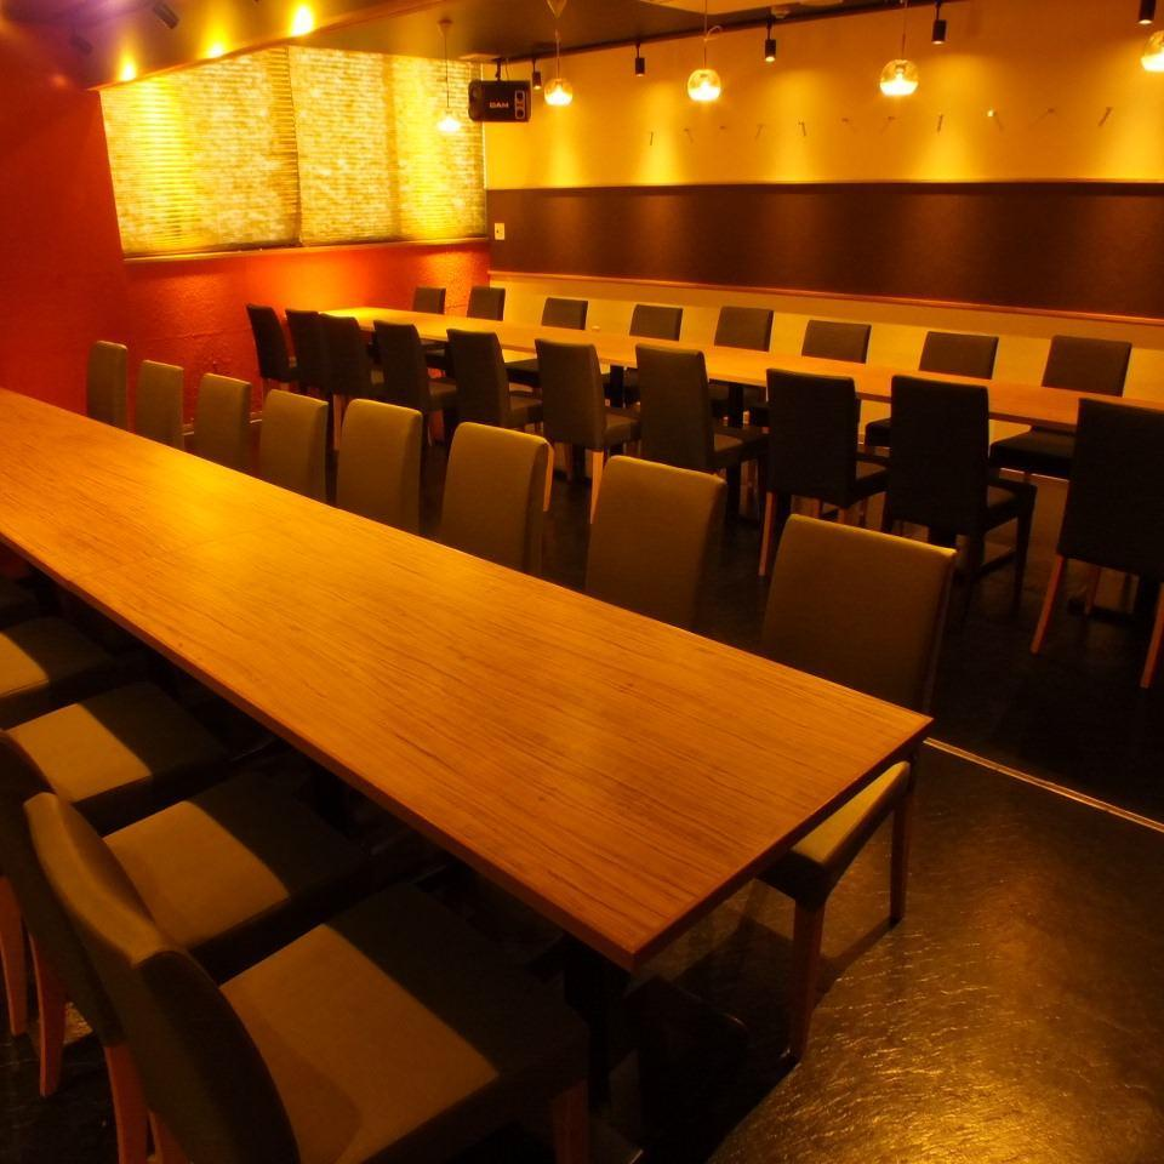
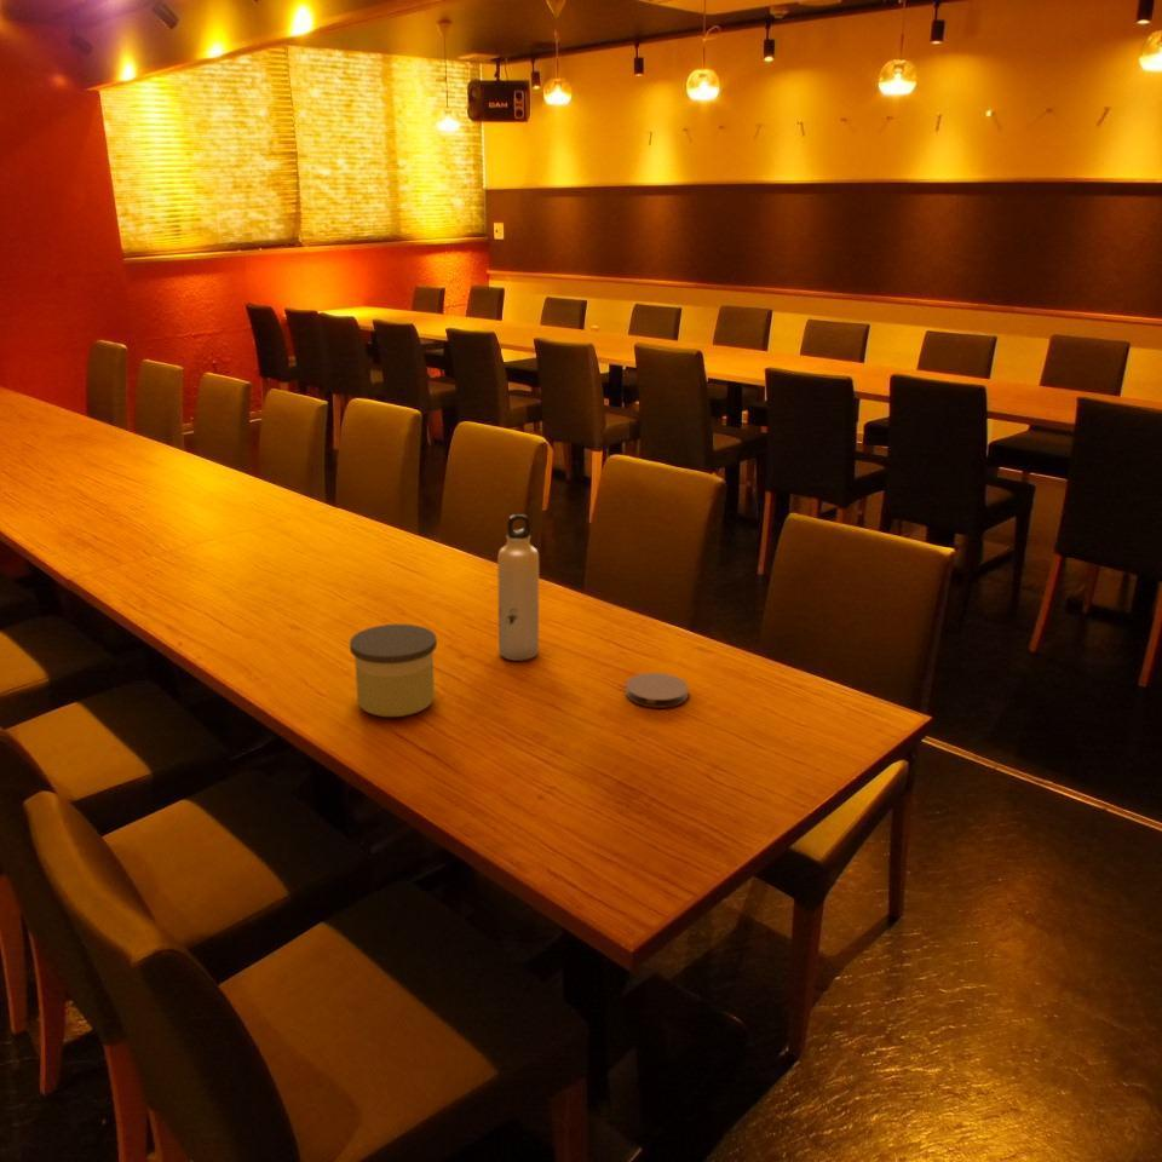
+ water bottle [496,513,540,662]
+ coaster [625,672,690,709]
+ candle [349,623,438,718]
